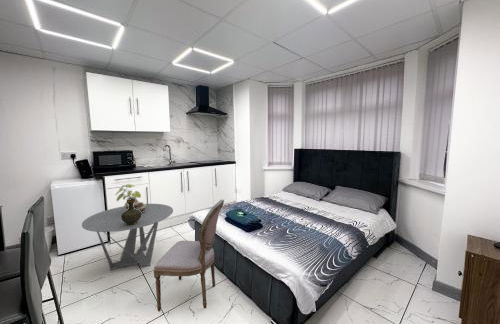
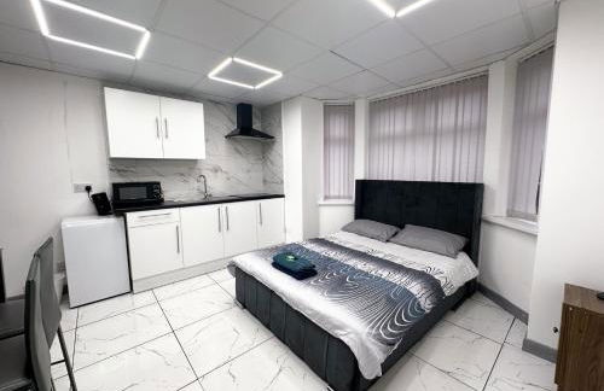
- dining chair [153,199,225,313]
- potted plant [114,183,146,213]
- ceramic jug [121,199,142,226]
- coffee table [81,203,174,272]
